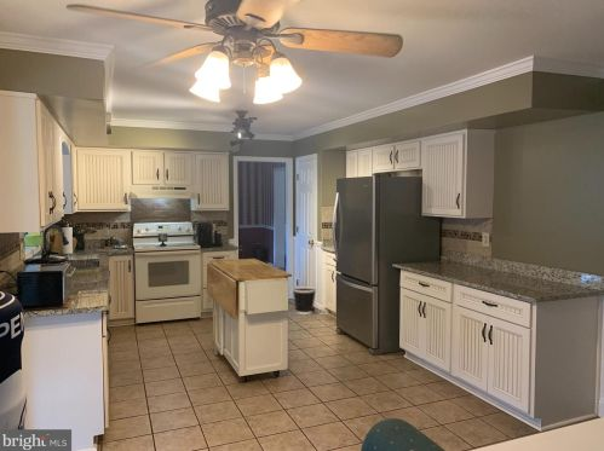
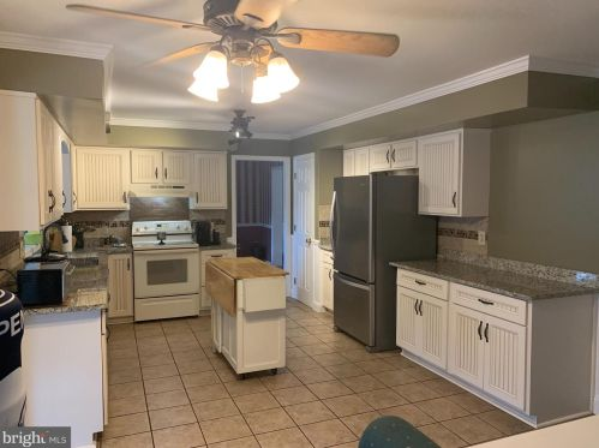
- wastebasket [291,285,317,316]
